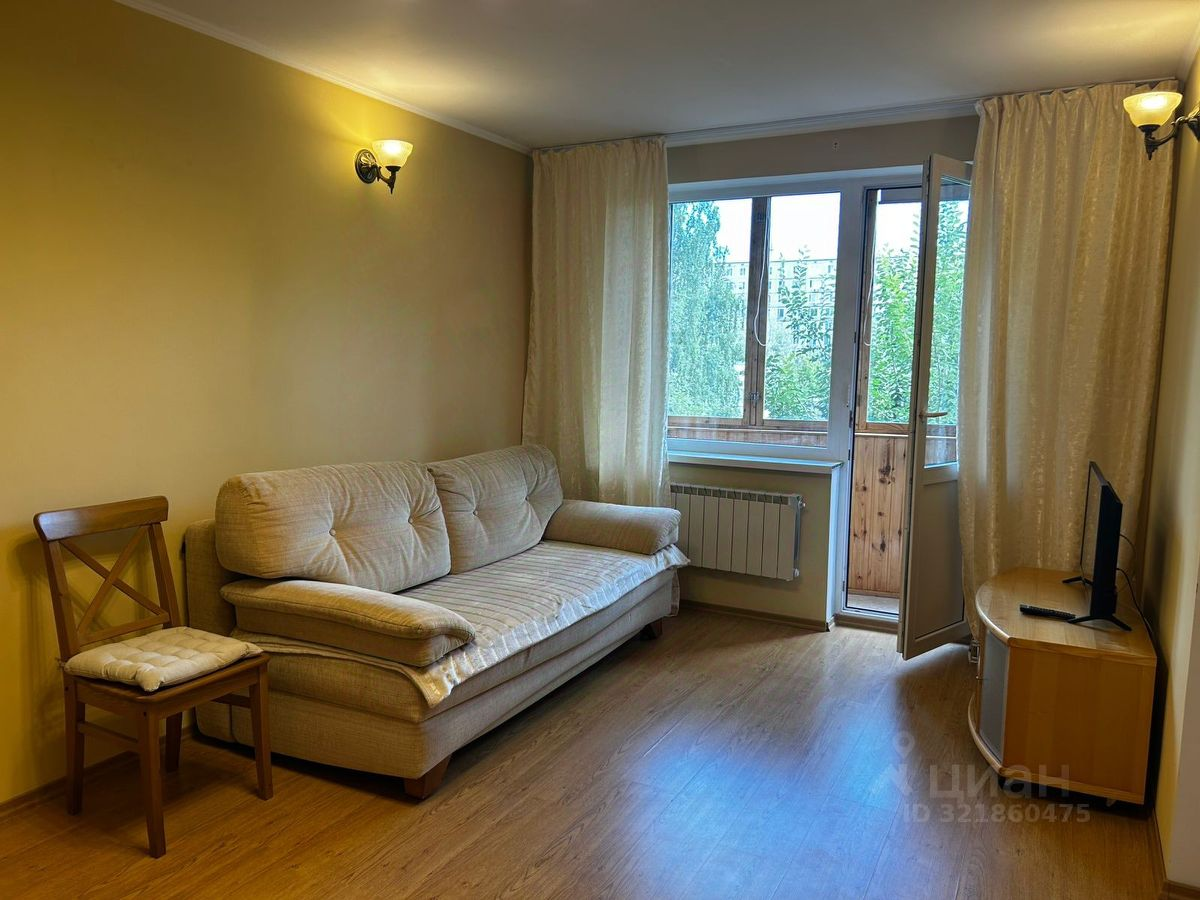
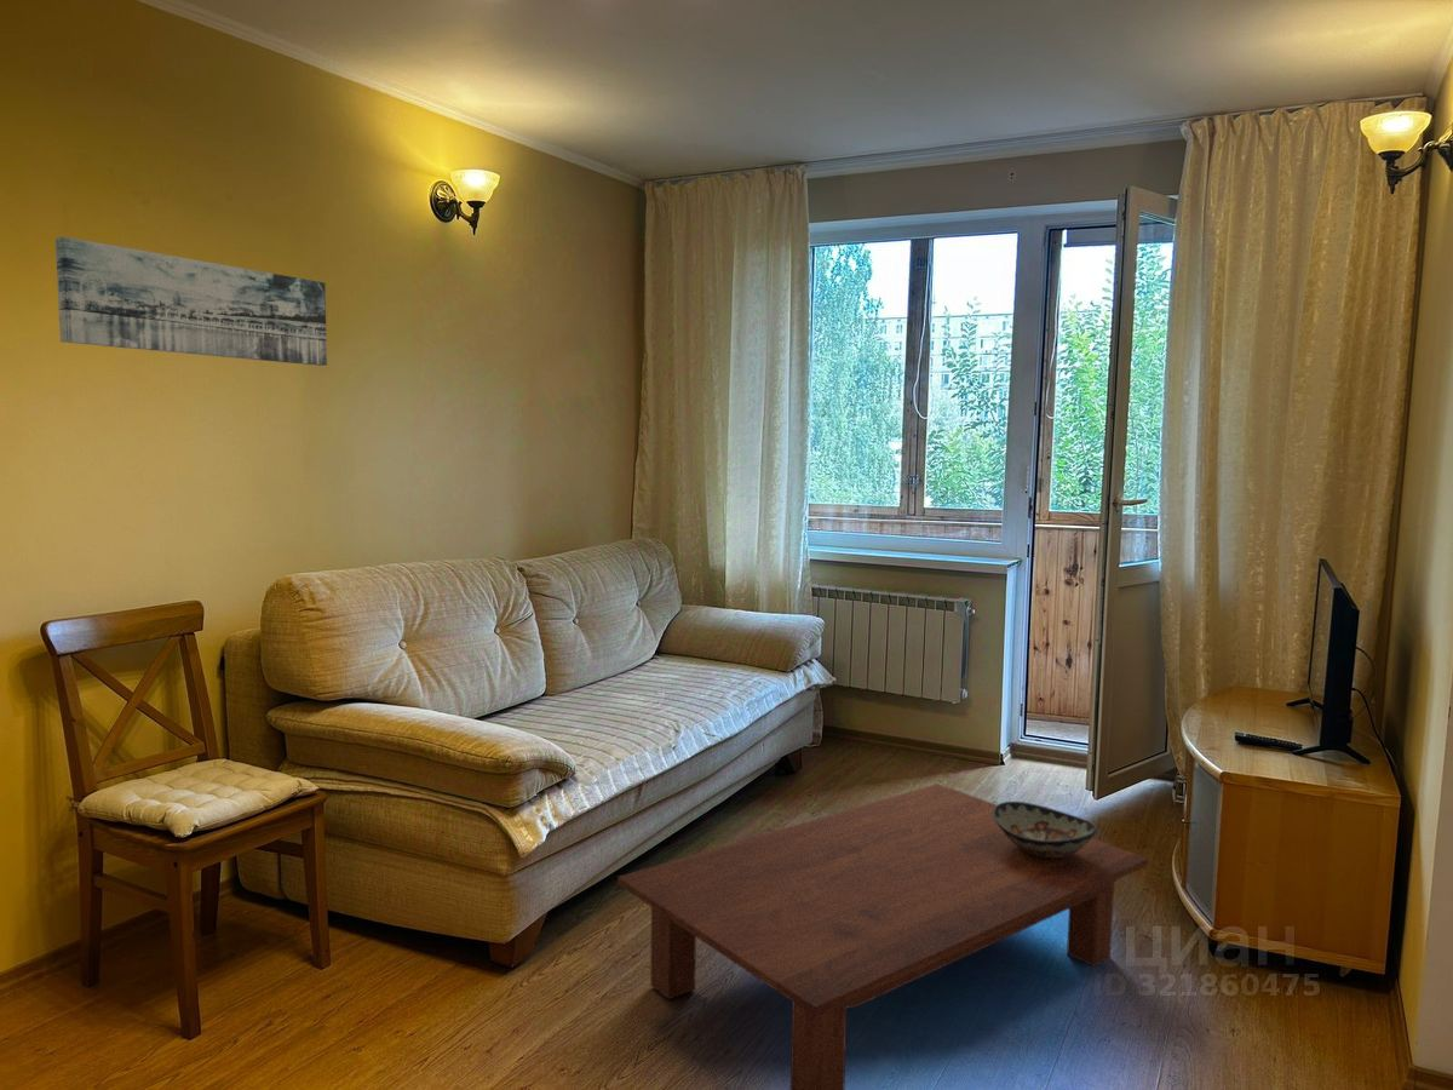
+ coffee table [616,782,1149,1090]
+ decorative bowl [993,801,1099,859]
+ wall art [54,235,328,367]
